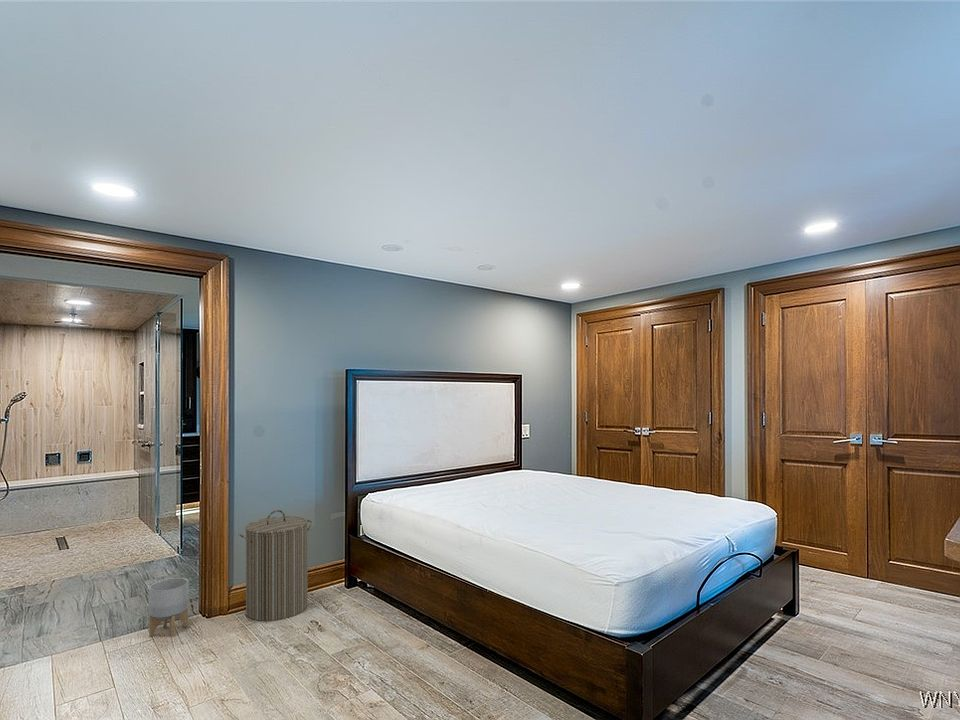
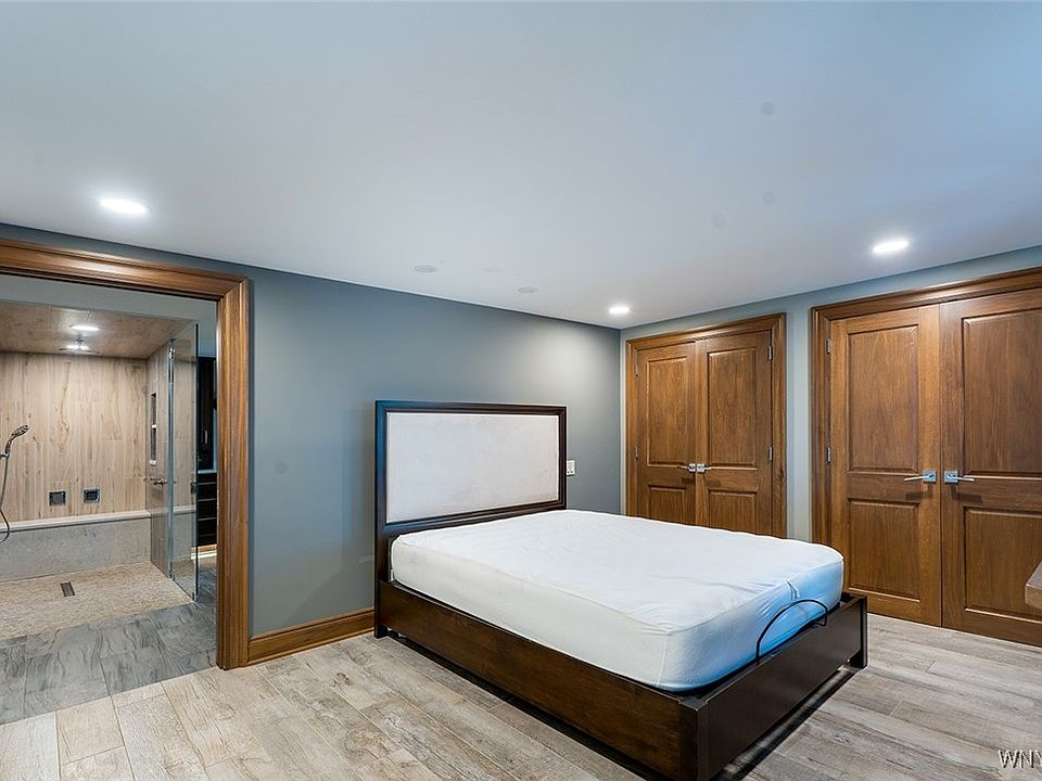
- laundry hamper [238,509,313,622]
- planter [148,577,189,638]
